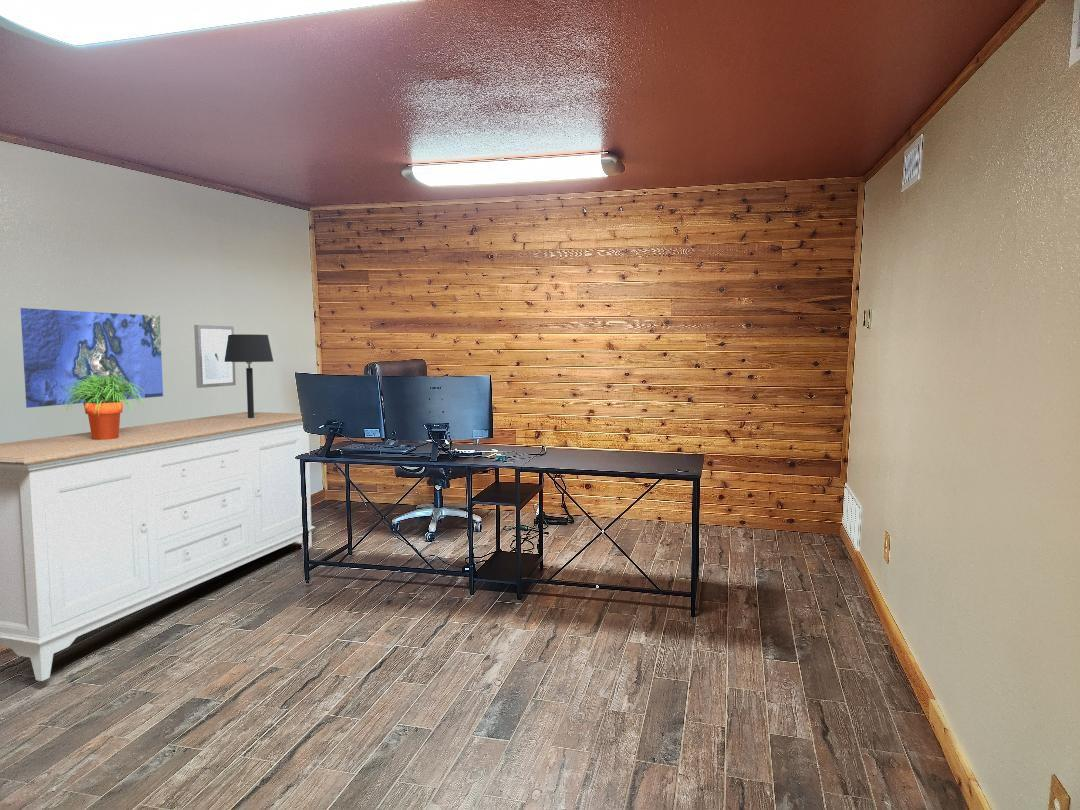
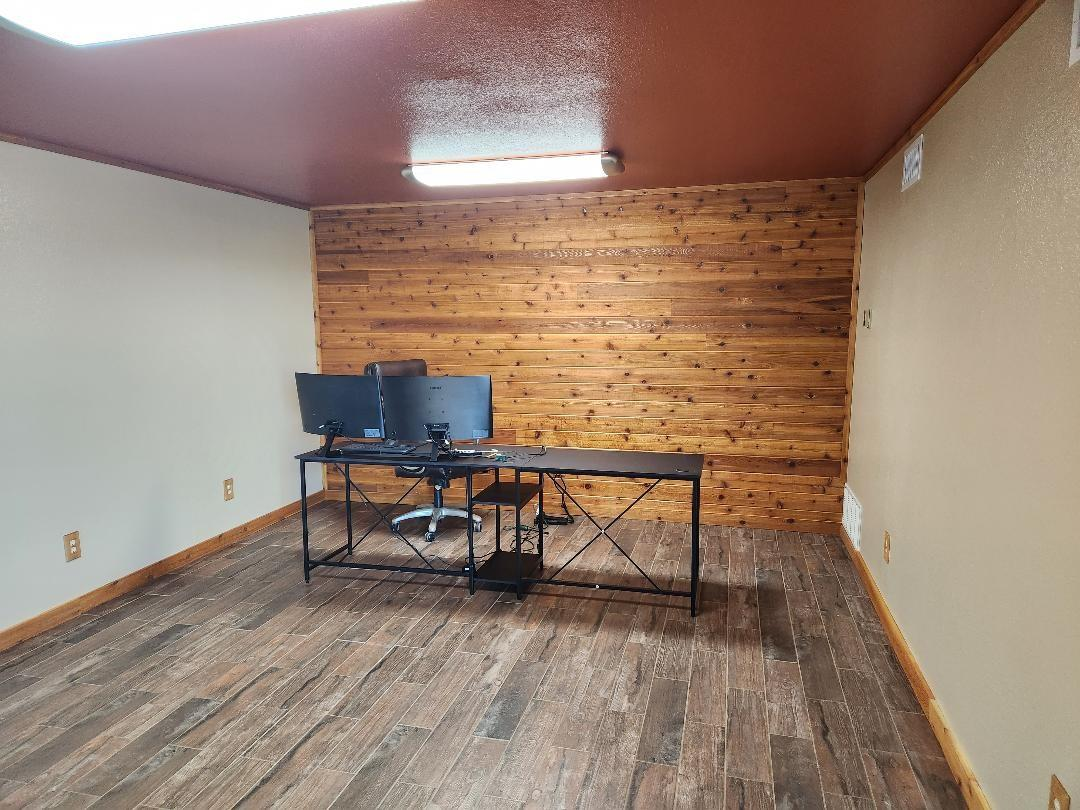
- table lamp [224,333,274,418]
- map [19,307,164,409]
- wall art [193,324,237,389]
- sideboard [0,411,316,682]
- potted plant [59,374,145,440]
